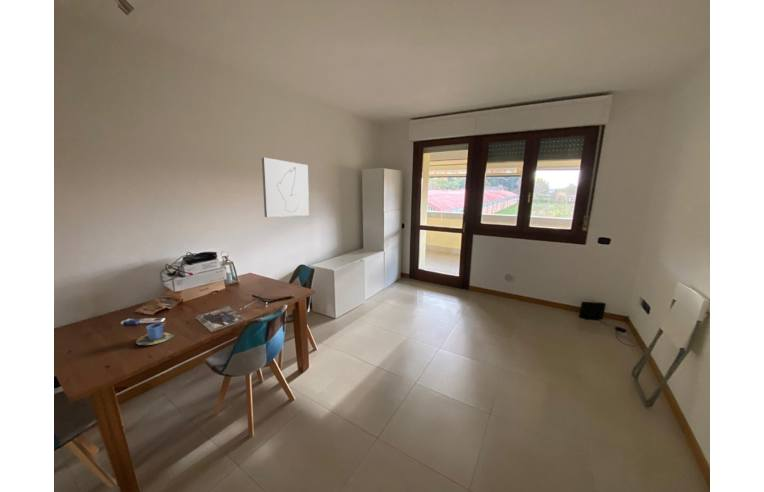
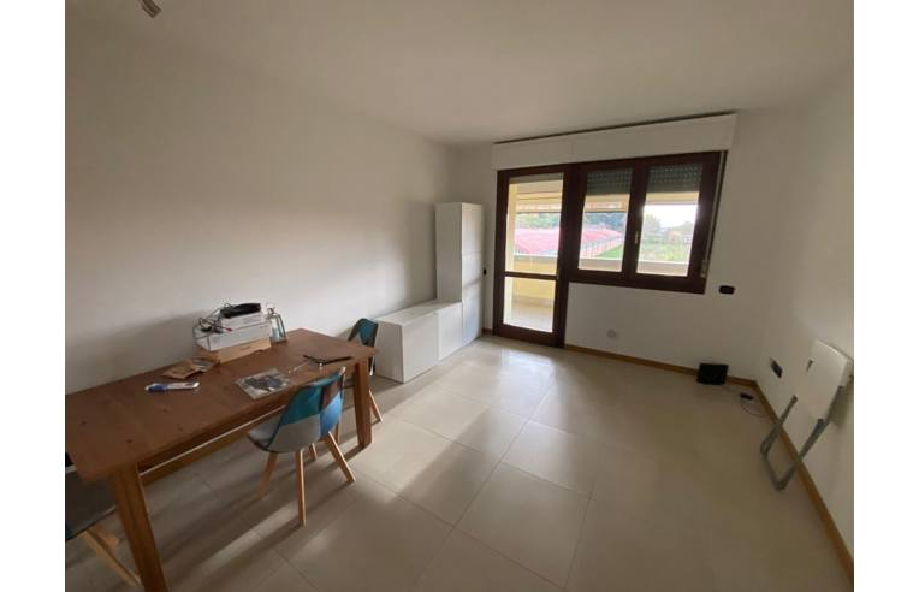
- cup [135,322,175,346]
- wall art [261,157,310,218]
